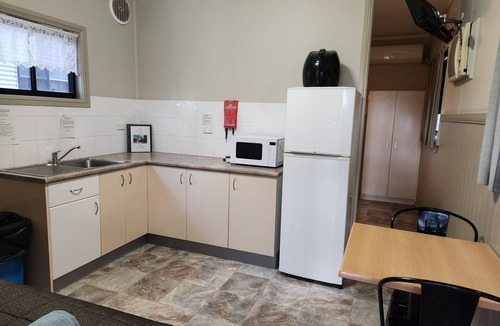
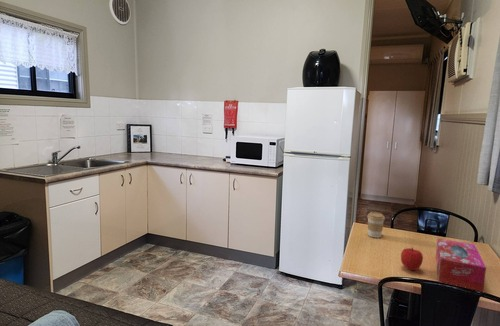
+ tissue box [435,237,487,293]
+ coffee cup [366,211,386,239]
+ fruit [400,247,424,271]
